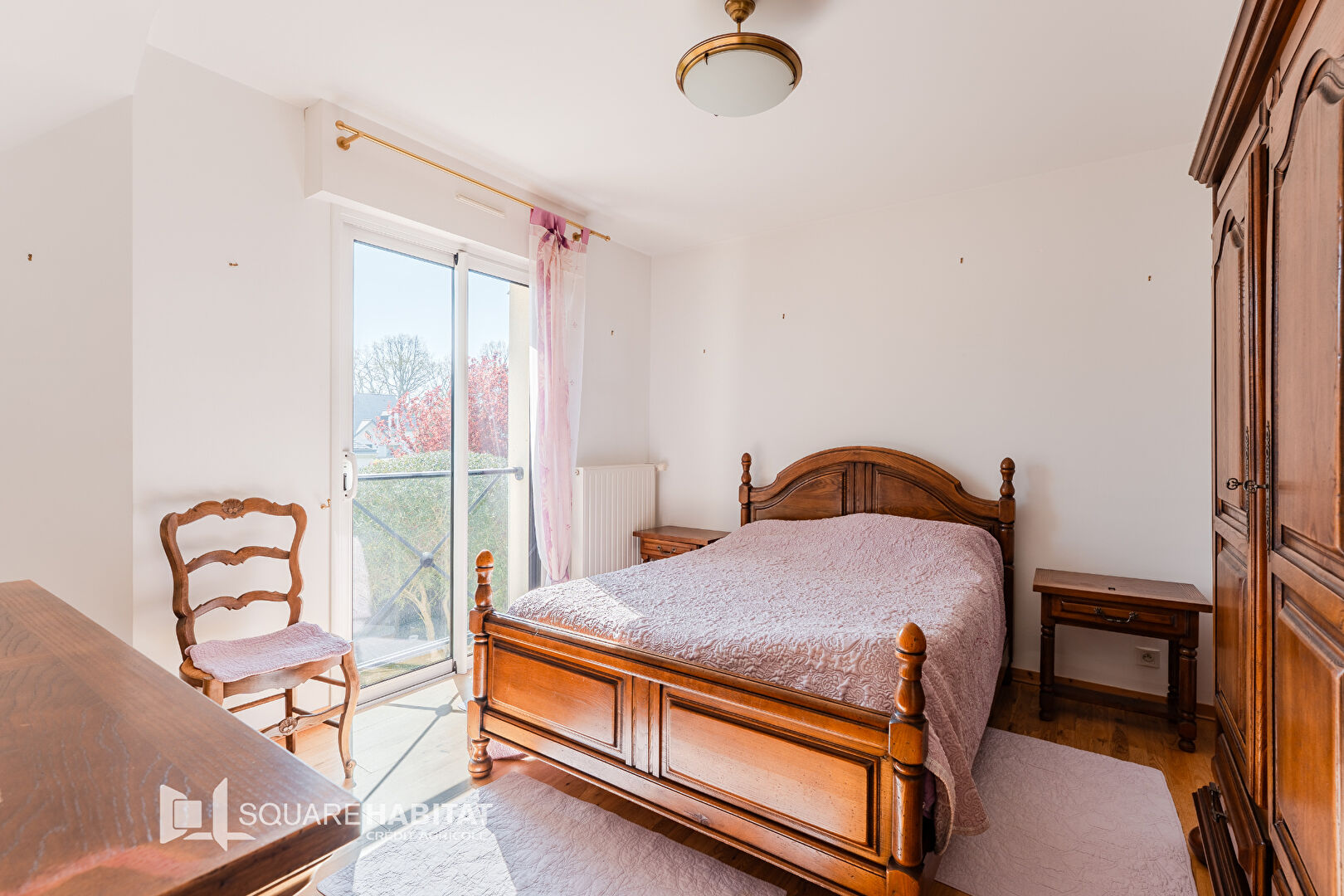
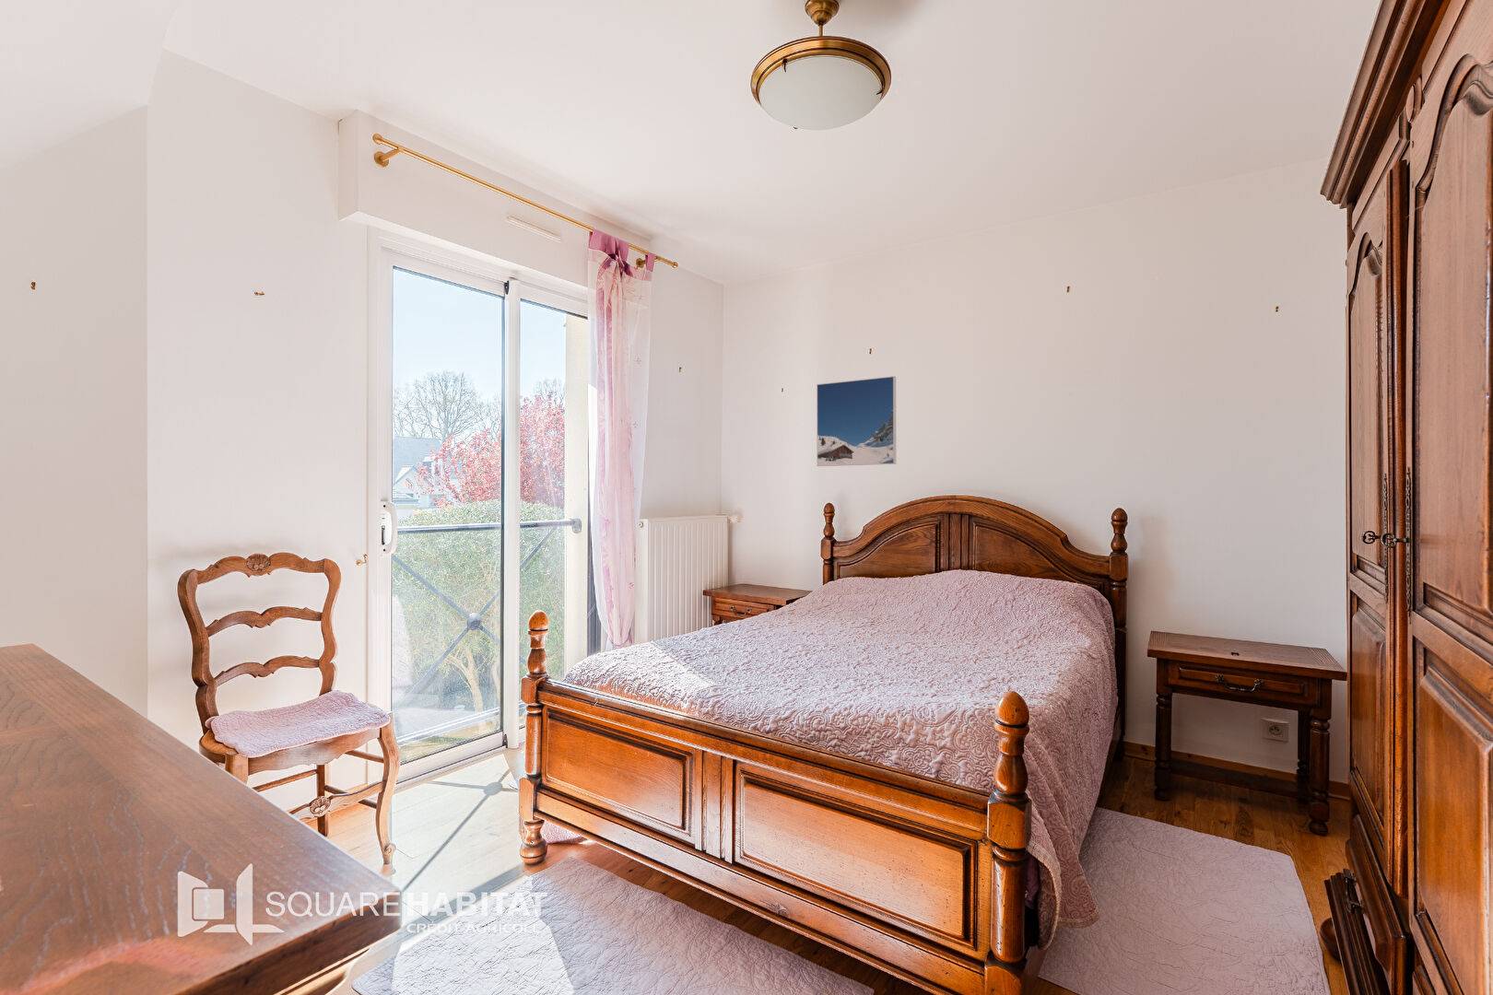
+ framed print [815,375,896,468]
